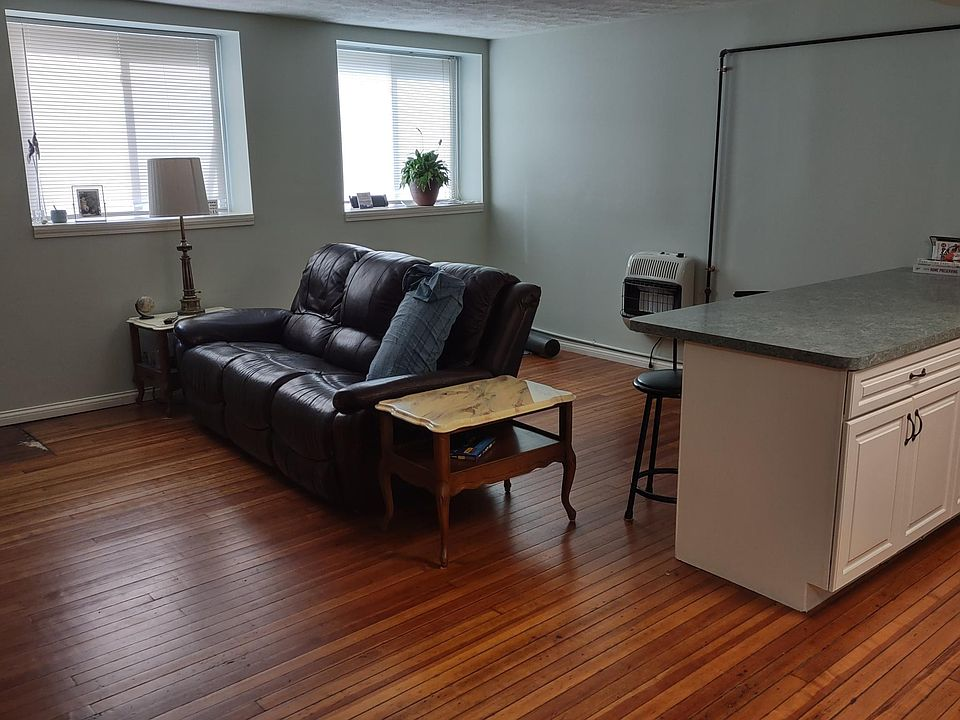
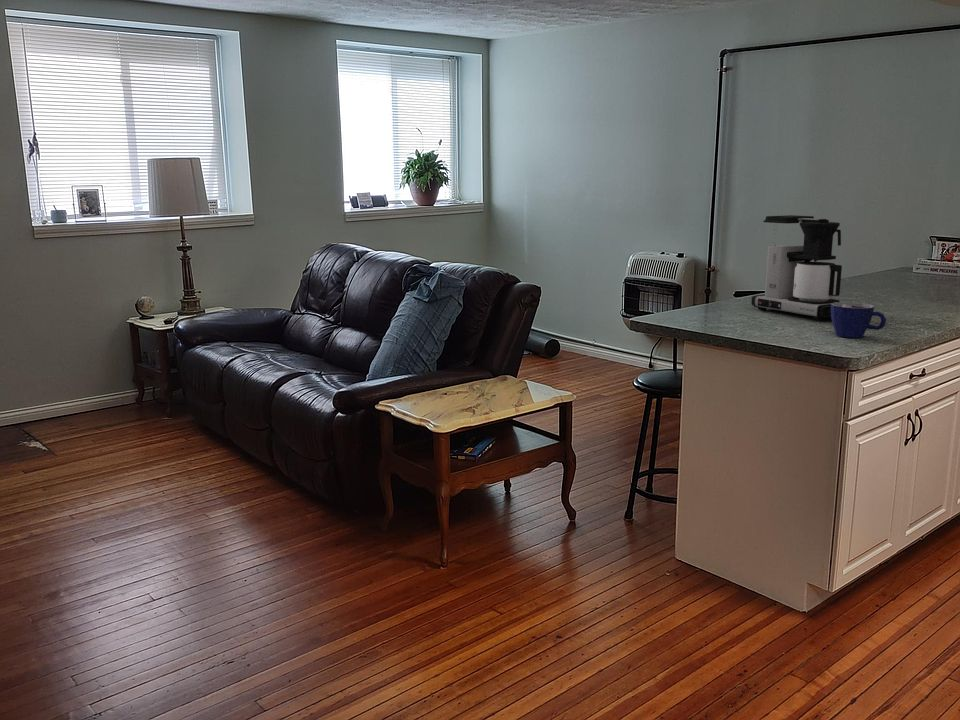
+ coffee maker [750,214,843,321]
+ cup [830,301,887,339]
